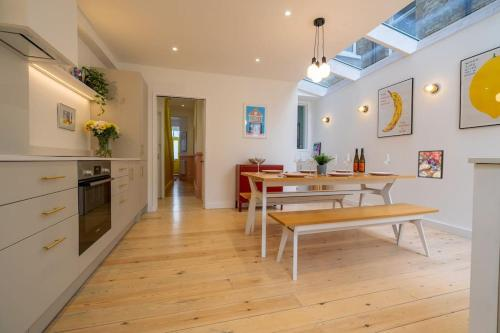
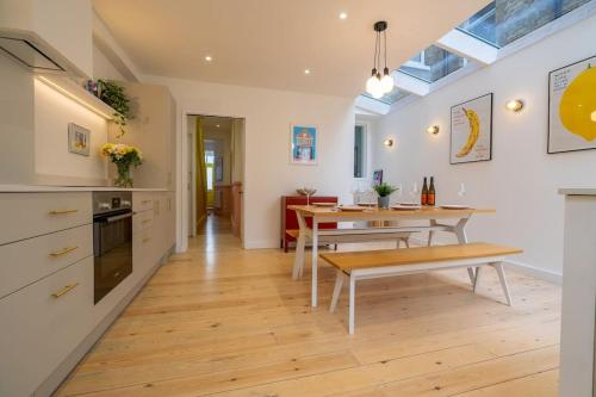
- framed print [417,149,445,180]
